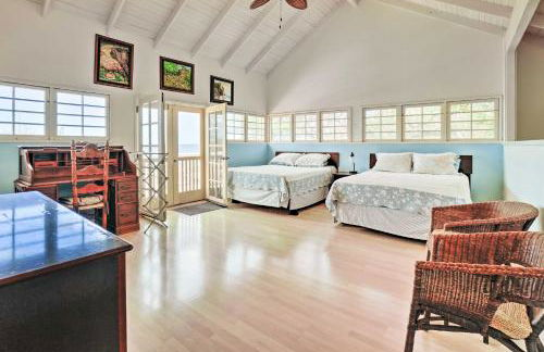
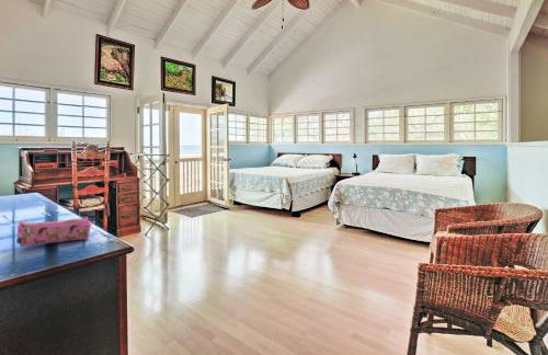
+ pencil case [15,216,93,248]
